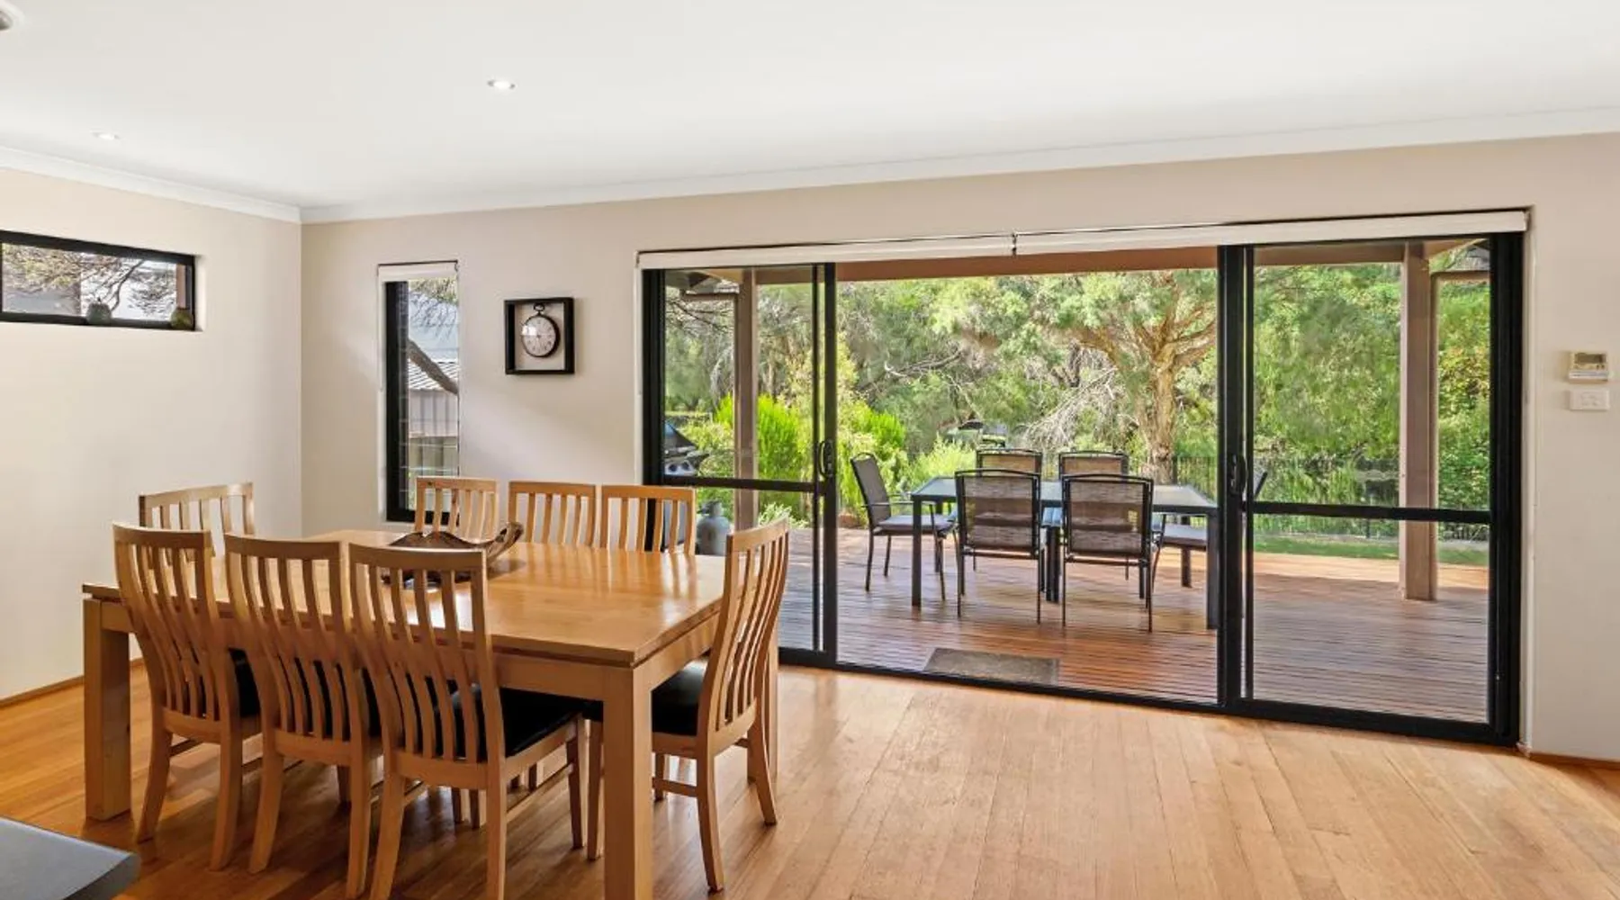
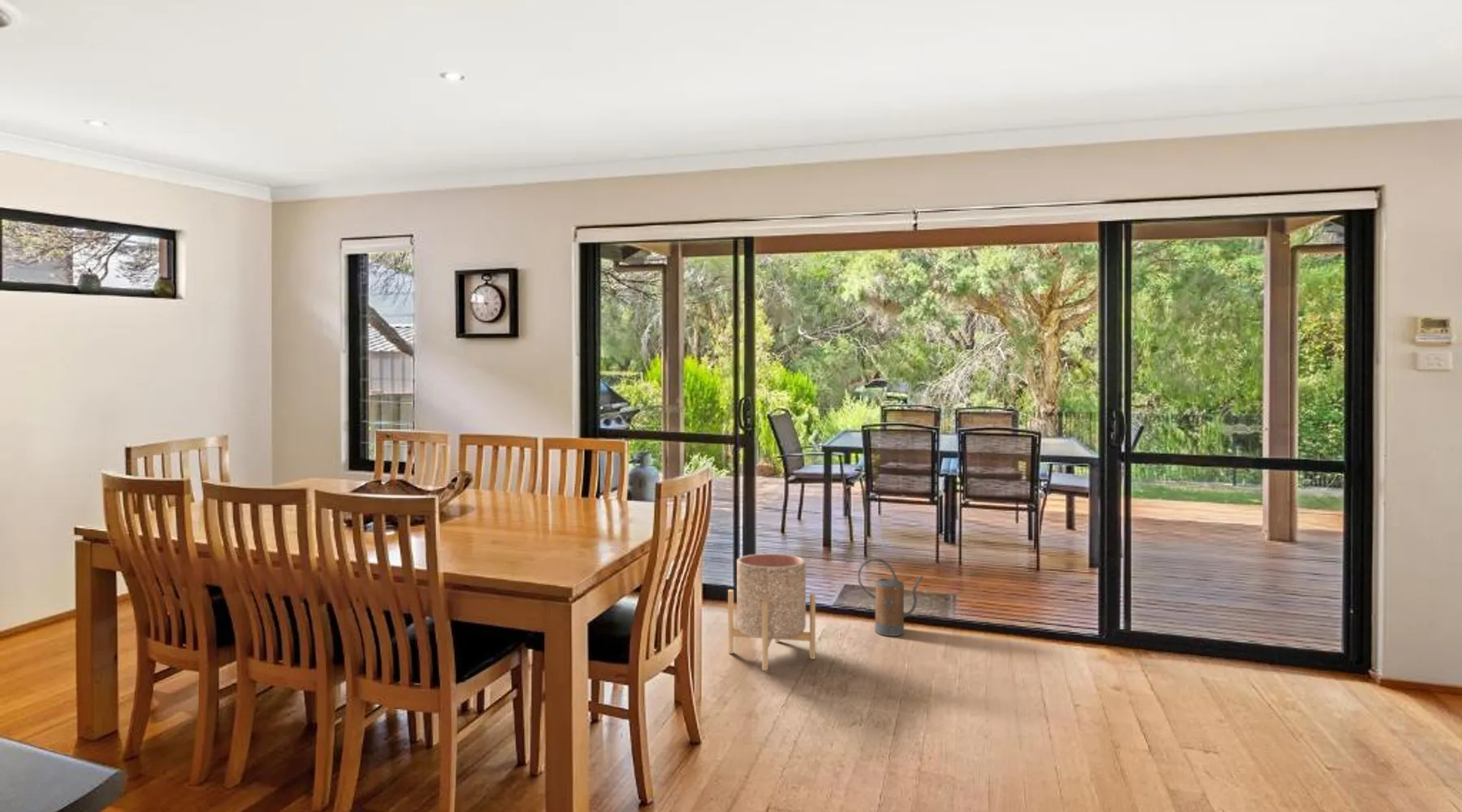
+ watering can [856,557,924,637]
+ planter [727,553,816,672]
